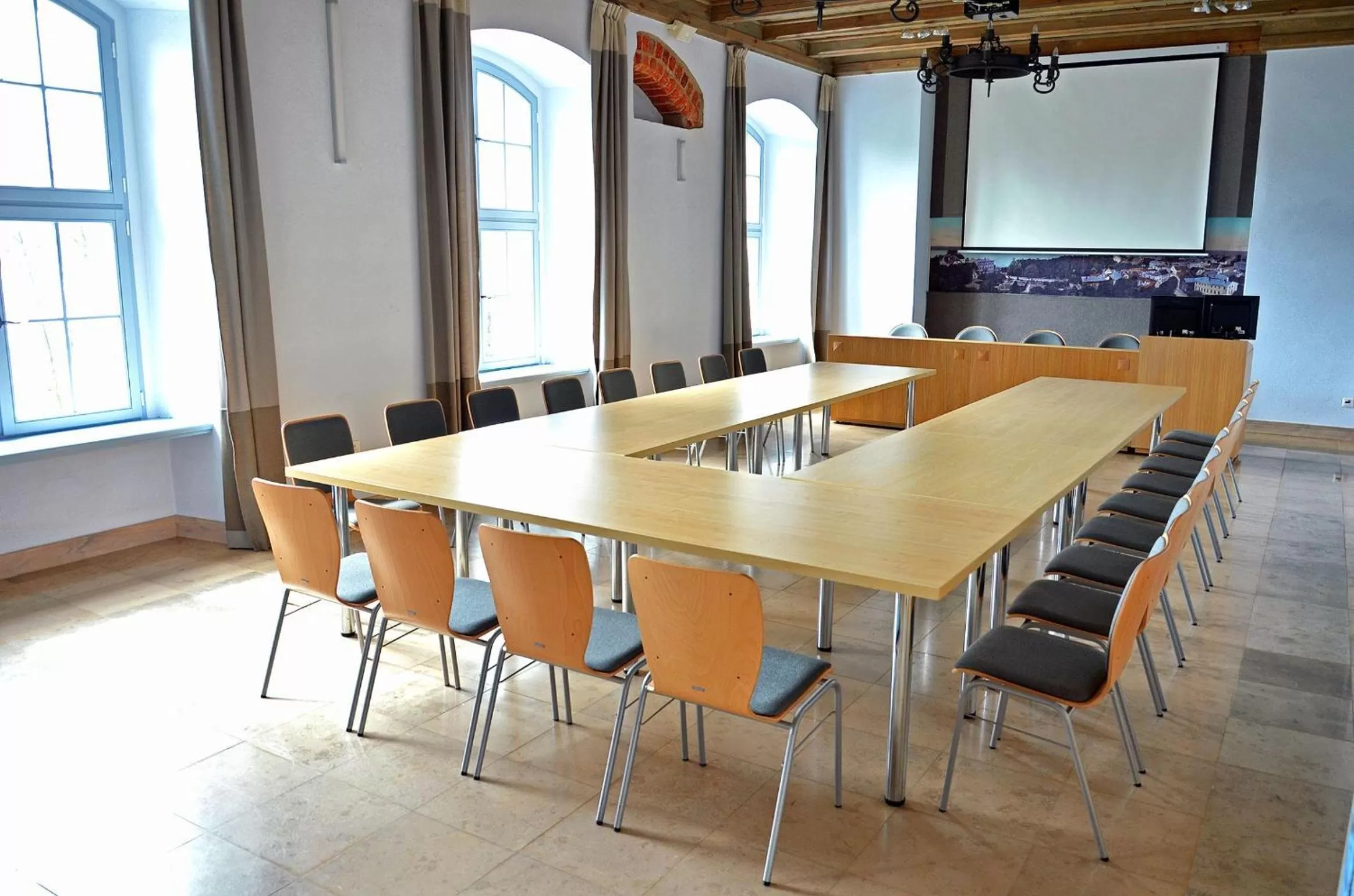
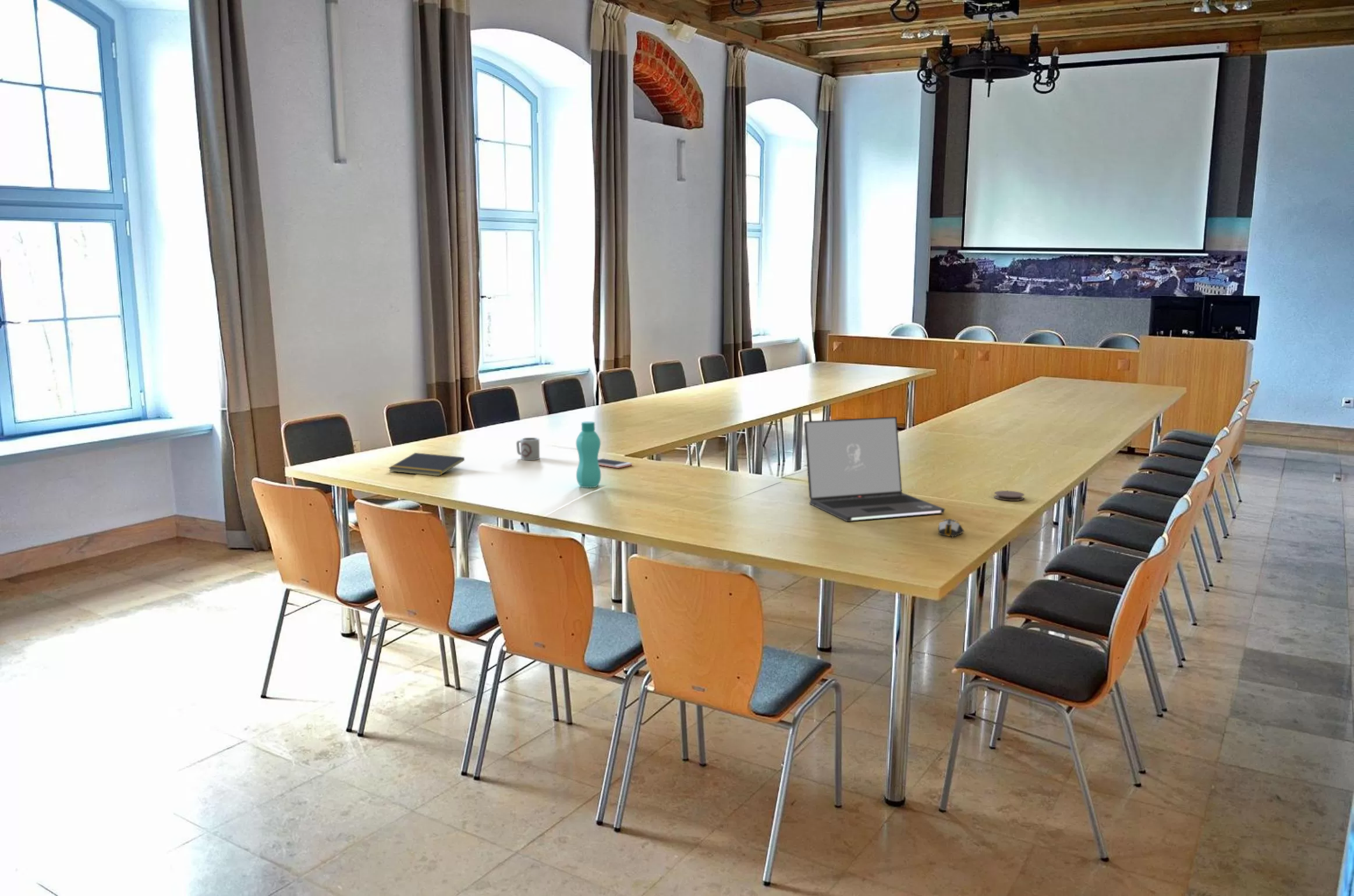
+ computer mouse [938,518,965,538]
+ notepad [388,452,465,477]
+ laptop [803,416,945,522]
+ cell phone [598,457,633,469]
+ cup [516,437,540,461]
+ coaster [994,490,1025,502]
+ bottle [576,421,601,489]
